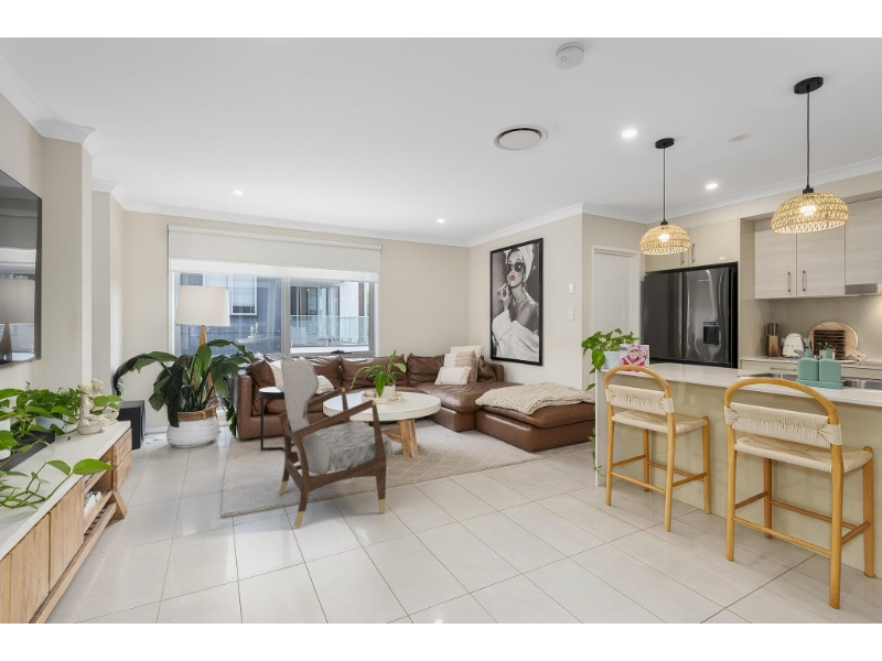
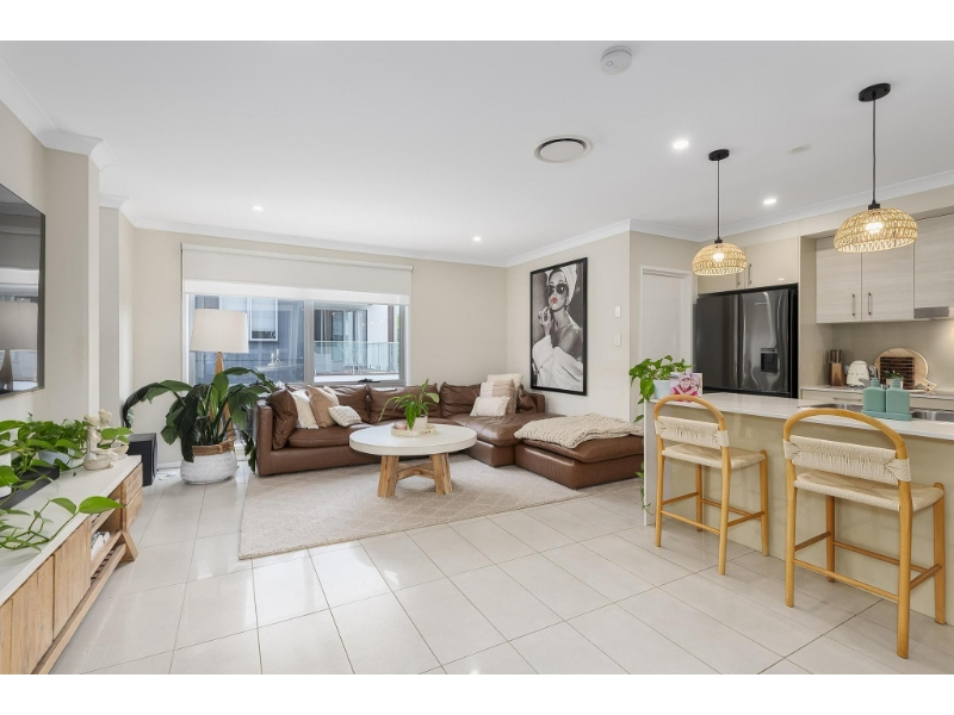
- side table [258,386,295,452]
- armchair [277,356,395,528]
